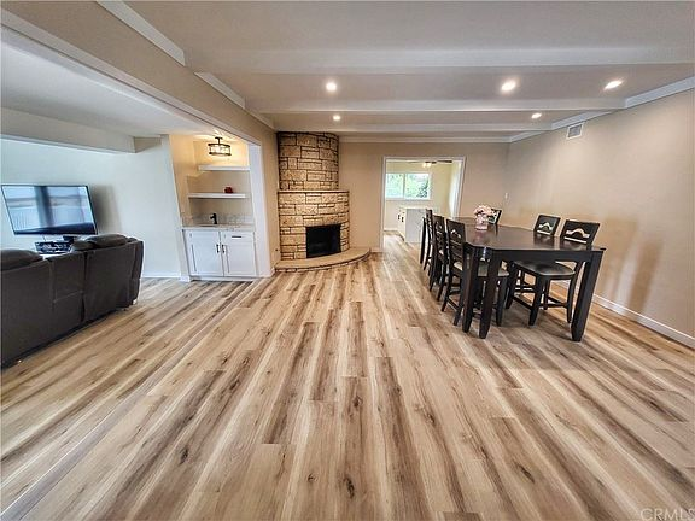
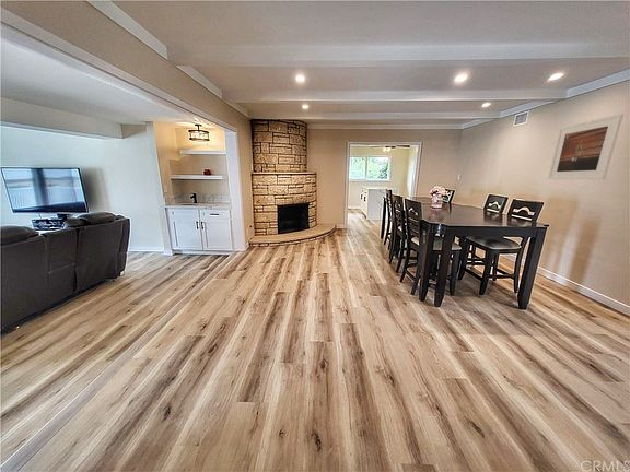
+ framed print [547,113,625,180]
